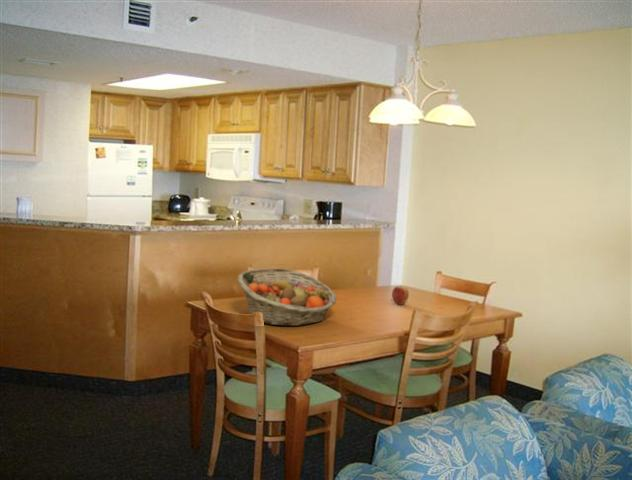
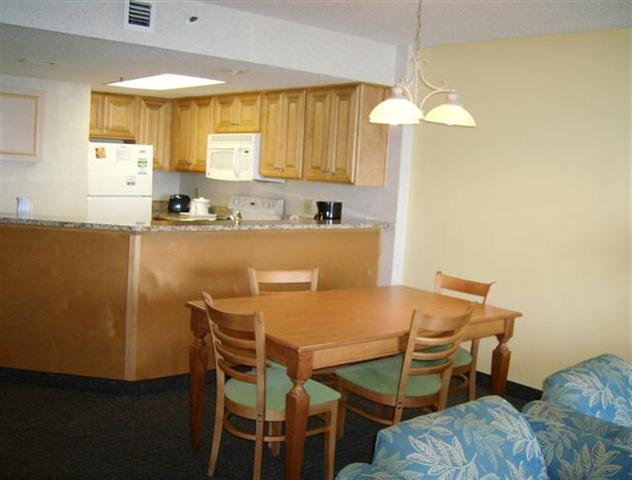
- apple [391,285,410,306]
- fruit basket [236,267,337,327]
